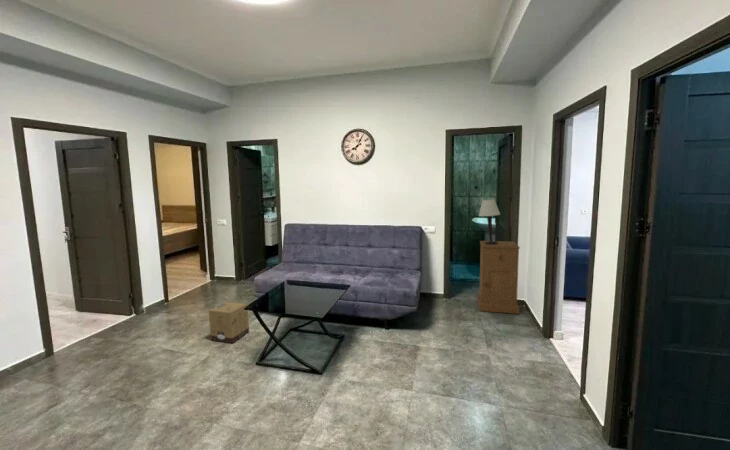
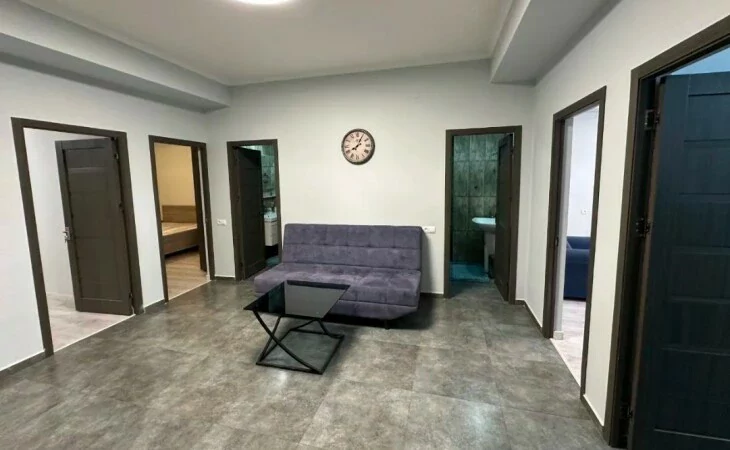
- table lamp [478,198,501,244]
- cabinet [476,240,521,315]
- cardboard box [208,301,250,344]
